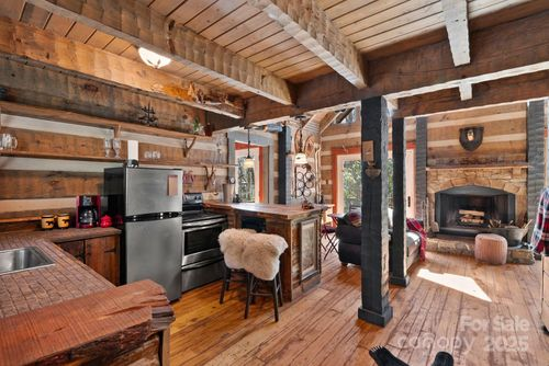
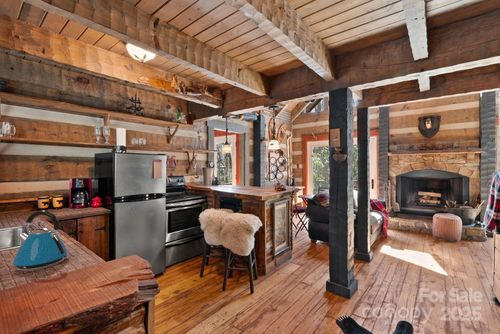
+ kettle [11,210,69,272]
